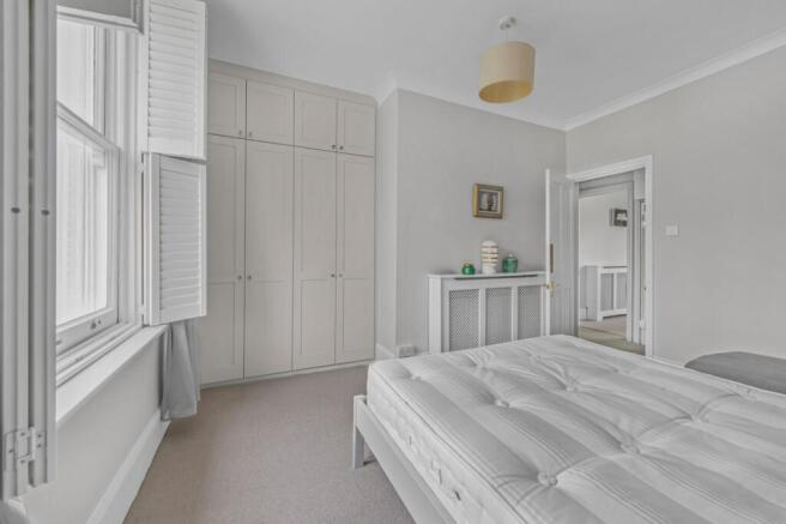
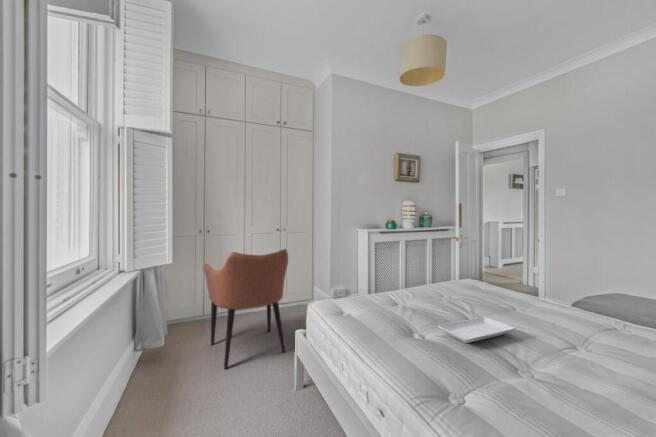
+ armchair [202,248,289,369]
+ tray [437,316,517,344]
